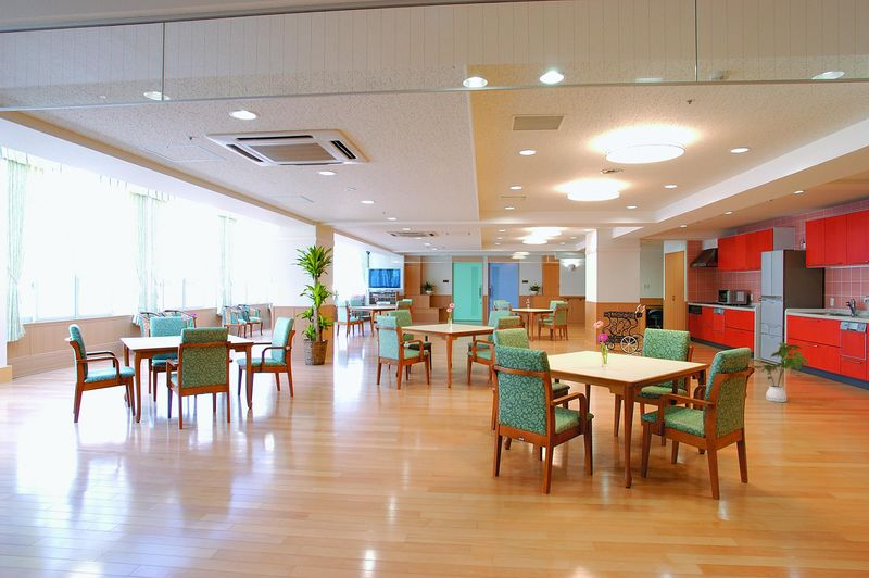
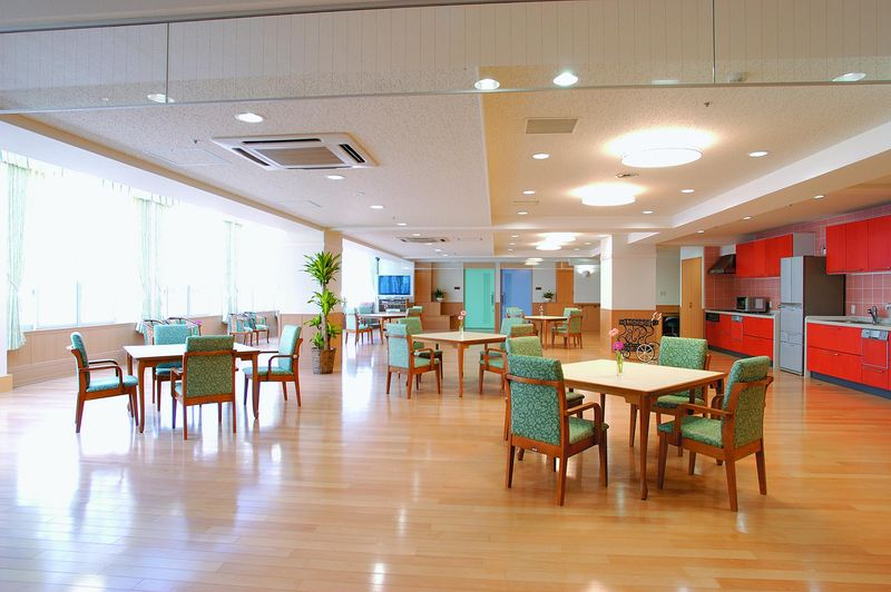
- house plant [750,341,809,403]
